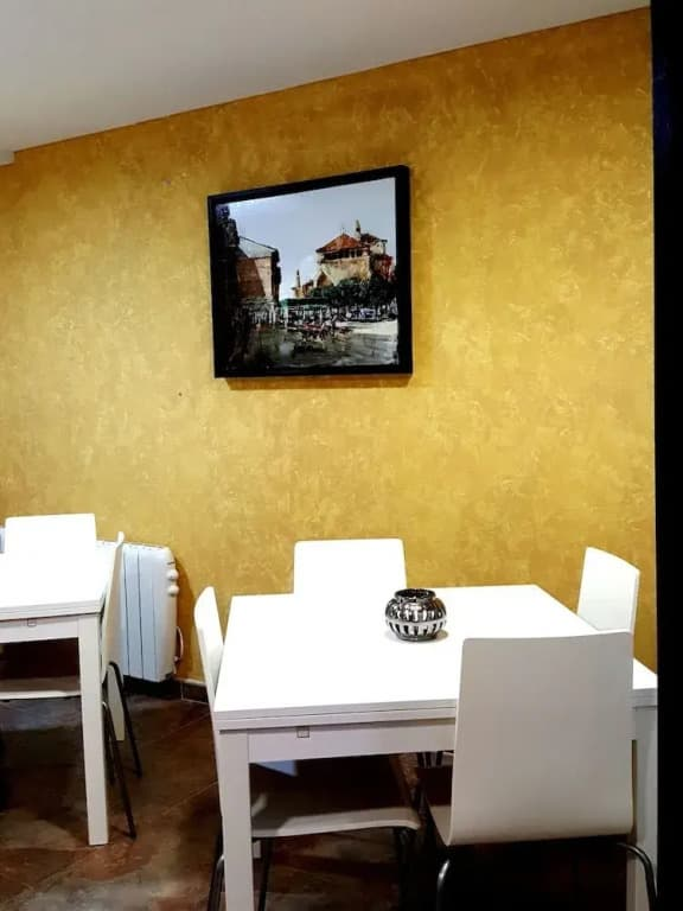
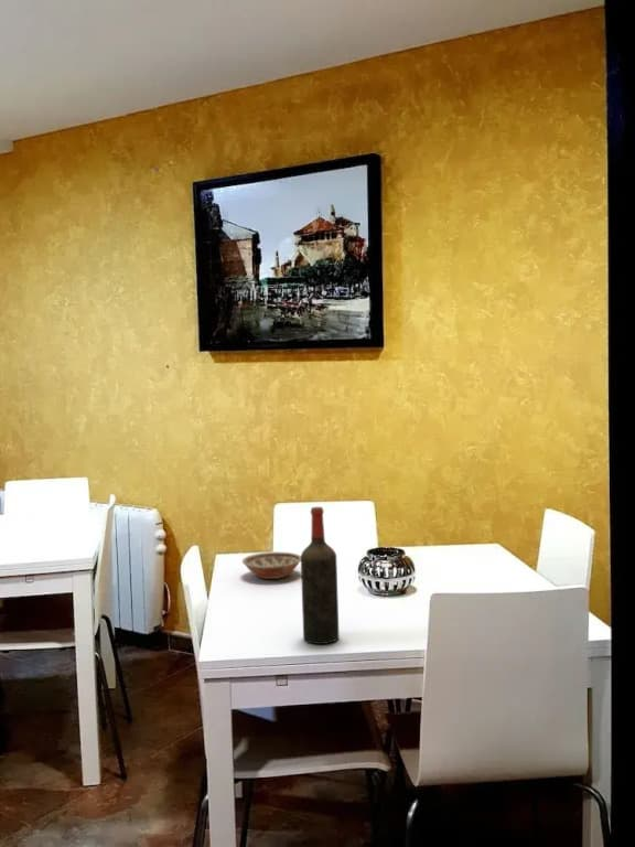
+ wine bottle [300,506,340,645]
+ bowl [241,551,301,580]
